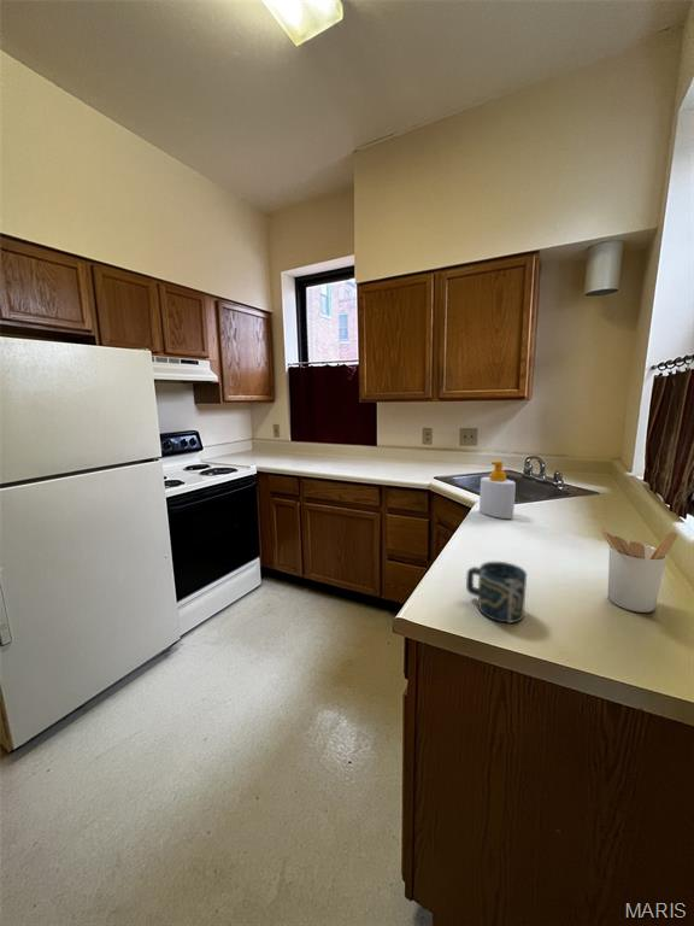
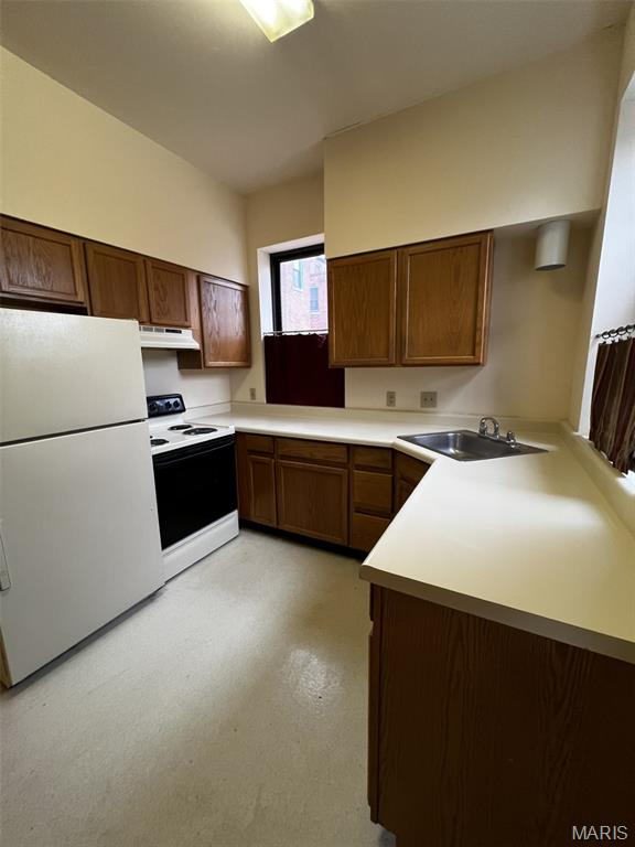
- cup [465,561,528,625]
- soap bottle [478,459,517,520]
- utensil holder [600,526,678,614]
